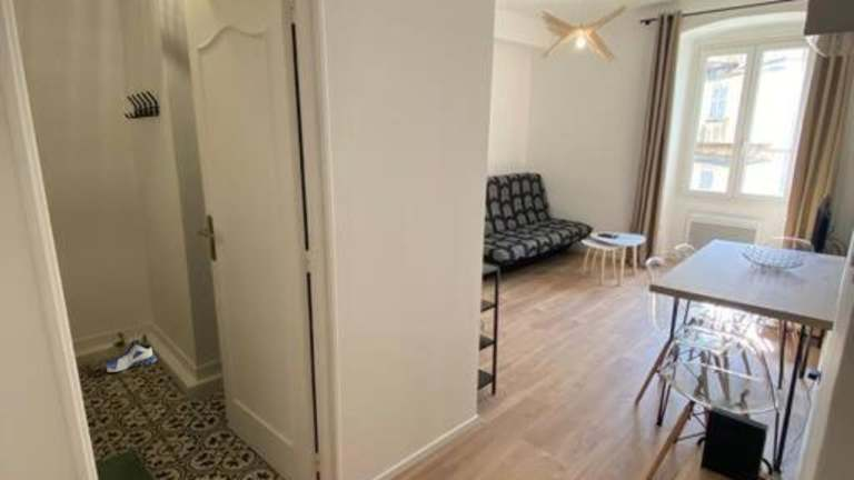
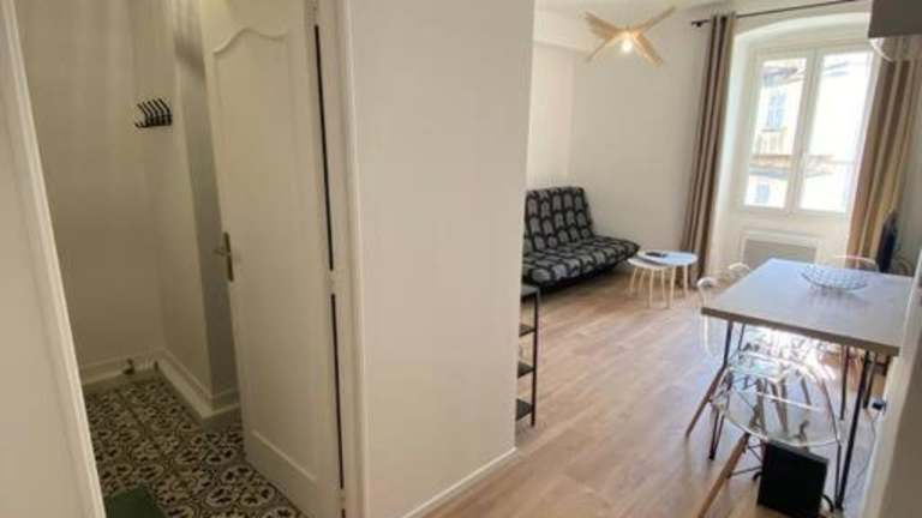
- sneaker [105,339,158,373]
